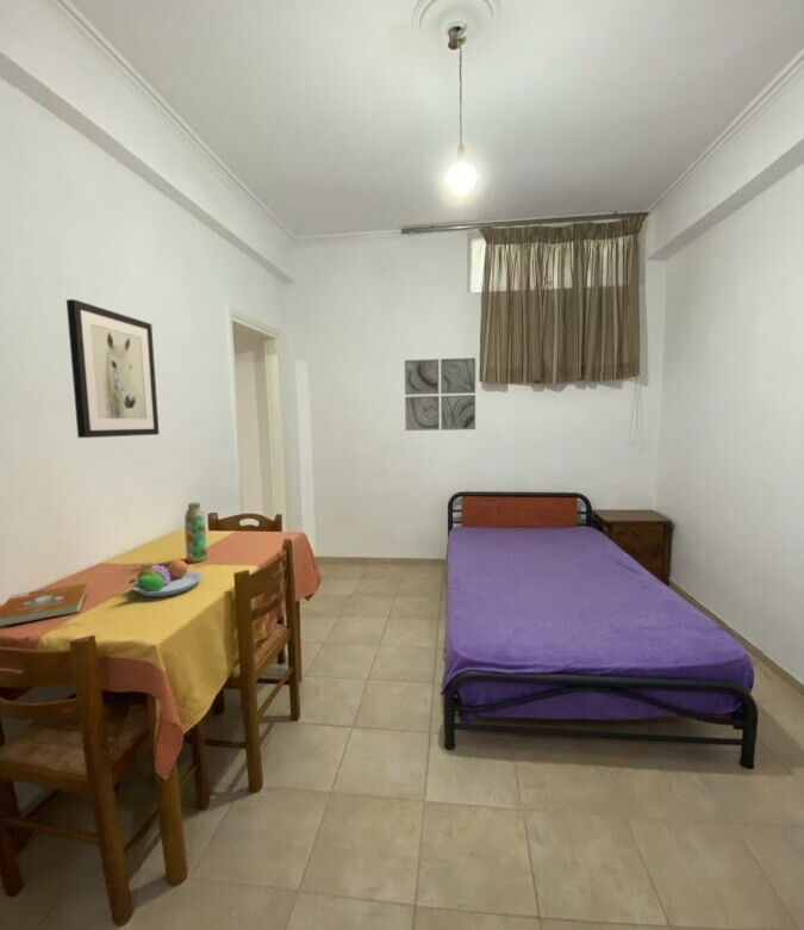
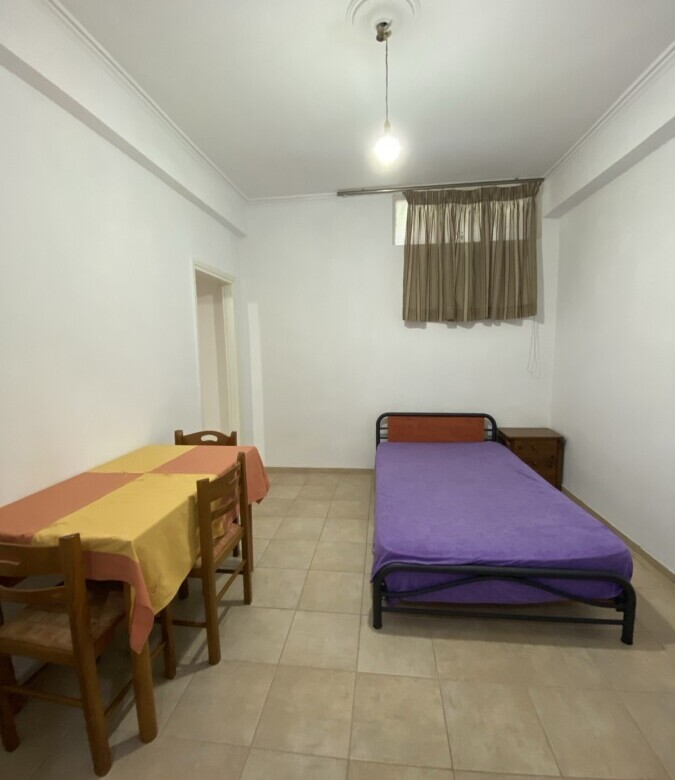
- wall art [66,298,160,439]
- water bottle [183,501,208,564]
- wall art [404,356,476,432]
- fruit bowl [129,558,204,597]
- book [0,582,88,627]
